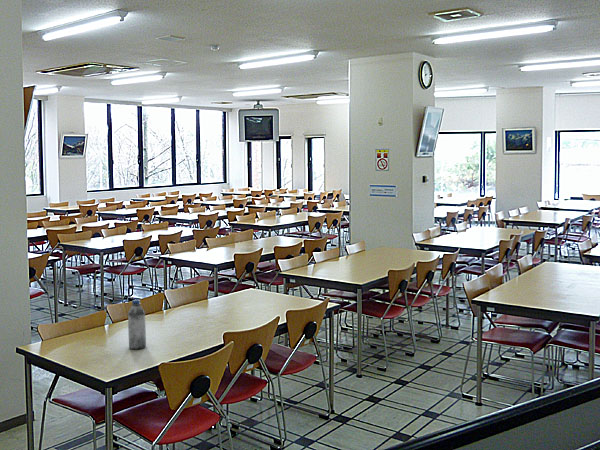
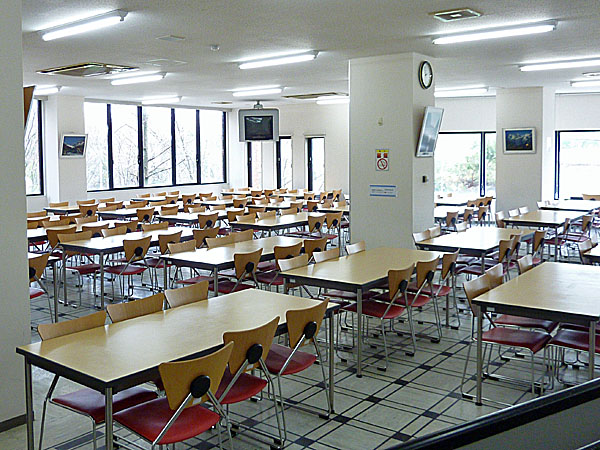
- water bottle [127,299,147,350]
